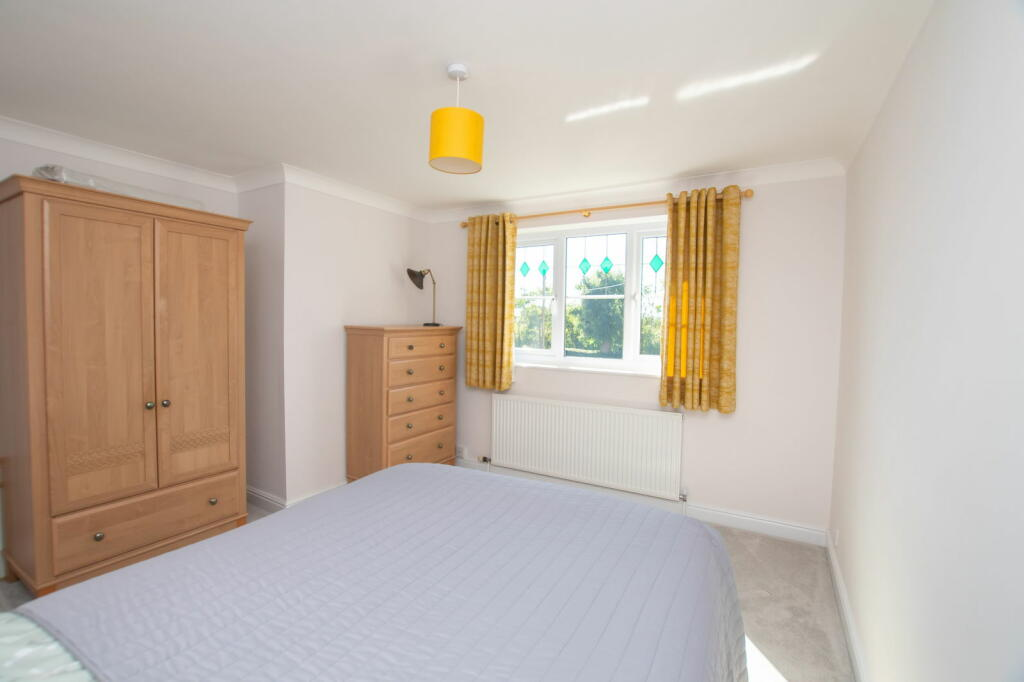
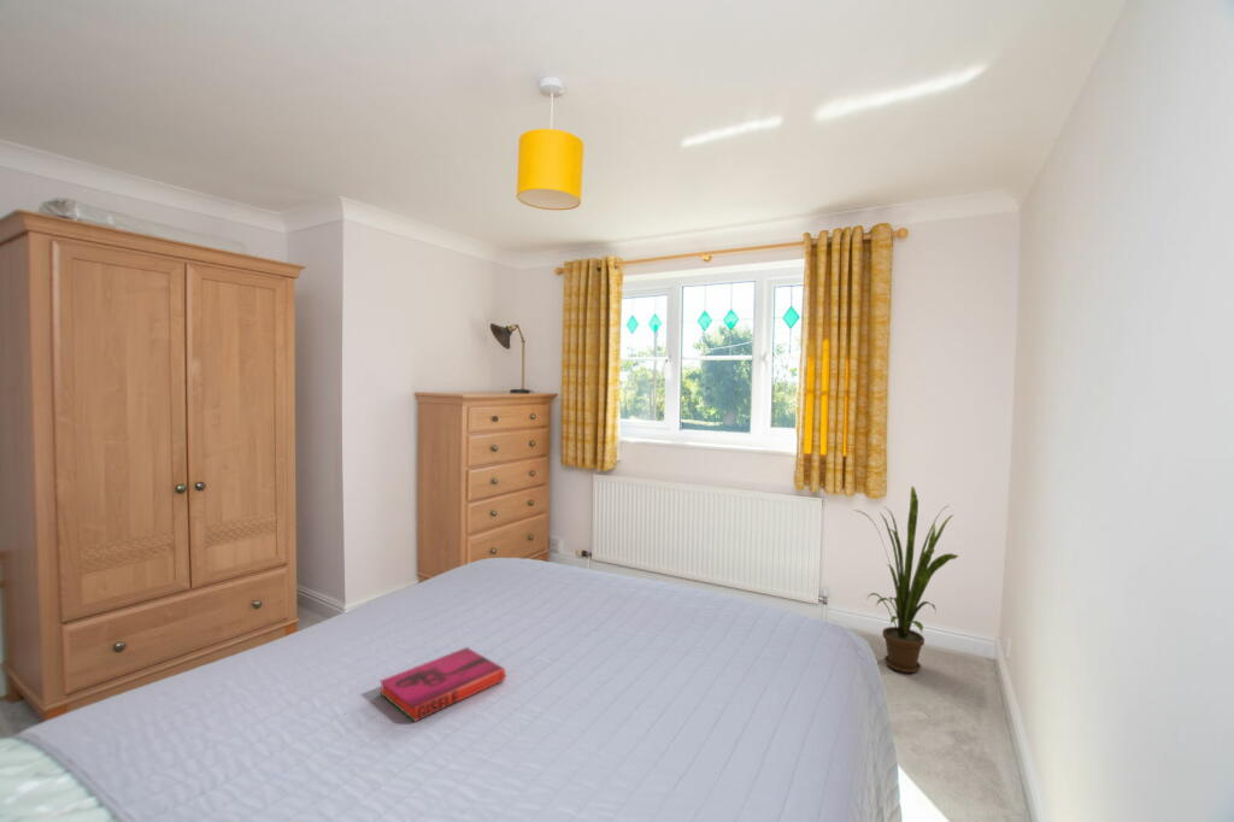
+ hardback book [378,646,507,723]
+ house plant [853,485,960,674]
